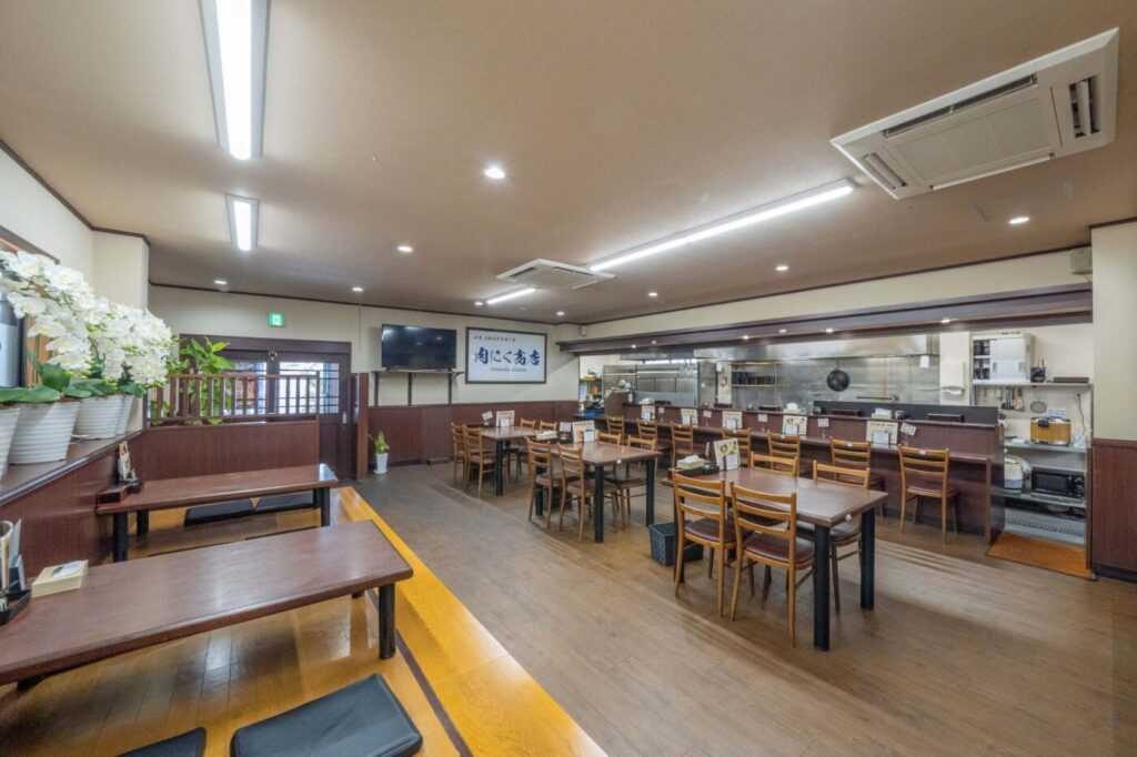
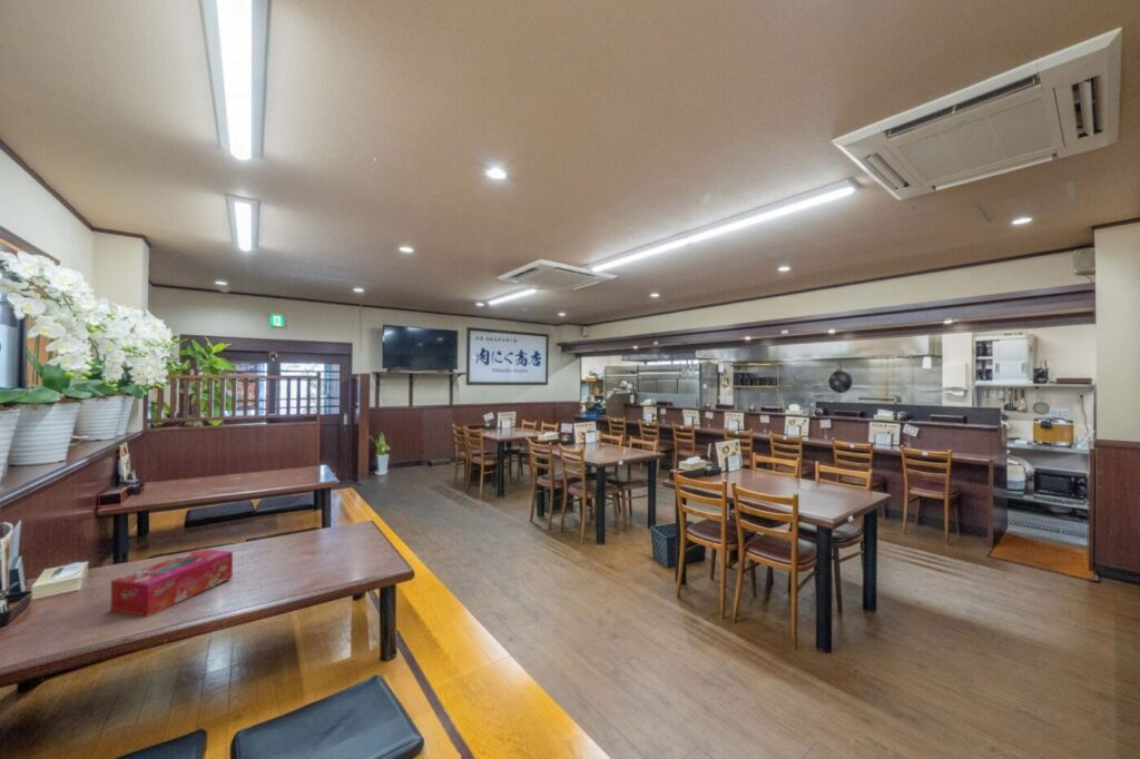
+ tissue box [110,548,234,618]
